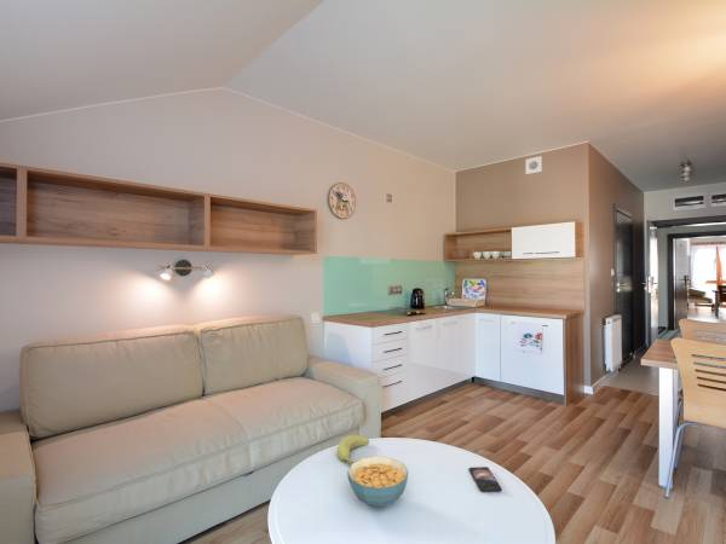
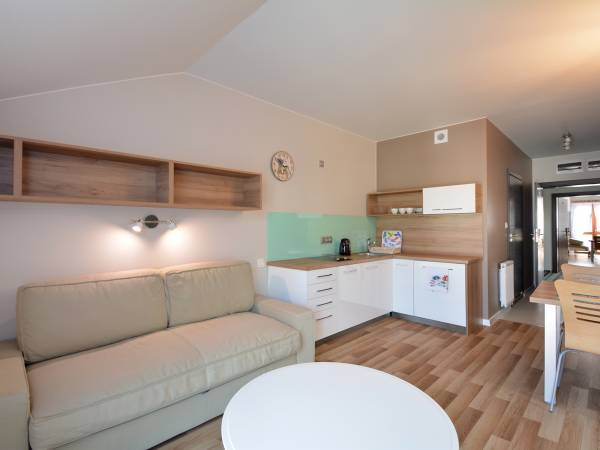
- banana [336,434,370,465]
- cereal bowl [346,456,409,508]
- smartphone [468,465,503,493]
